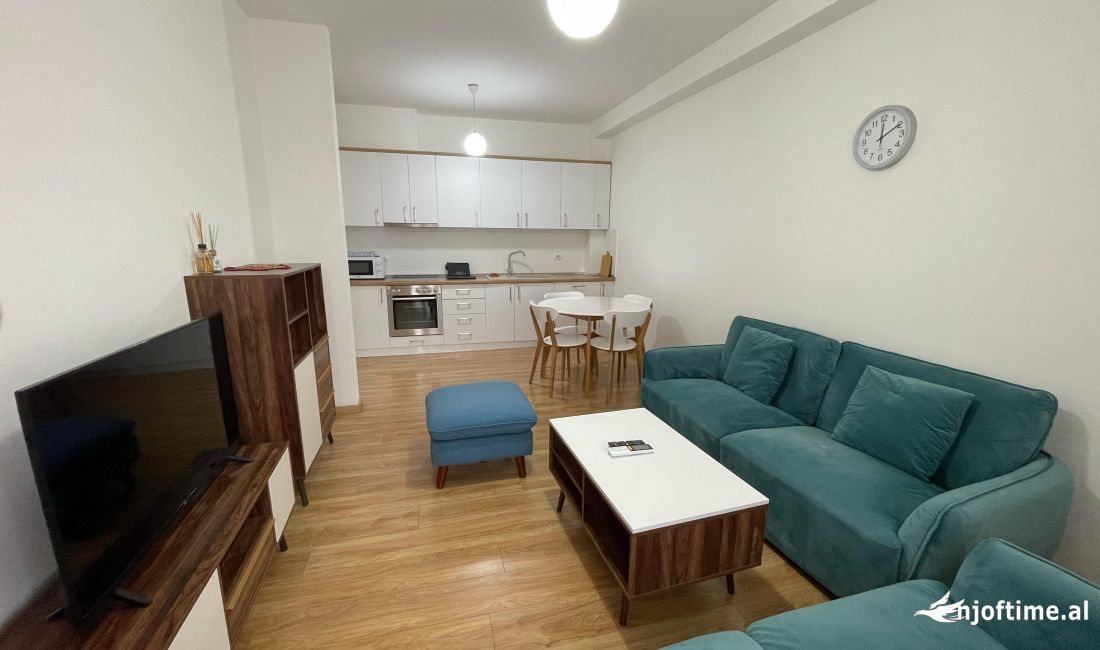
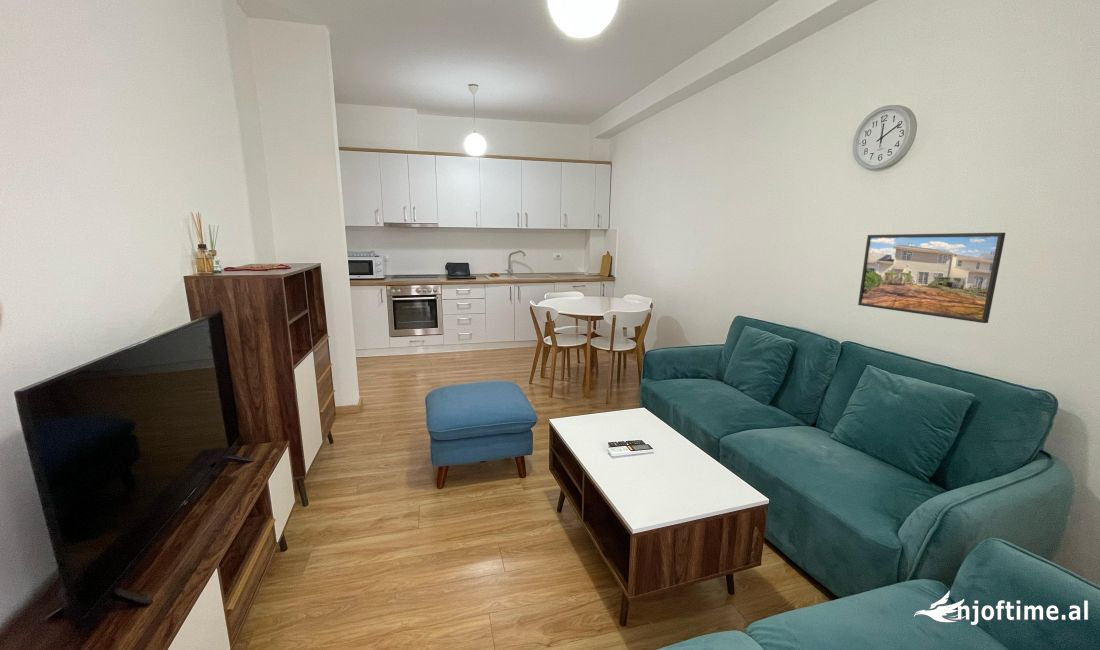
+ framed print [857,232,1006,324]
